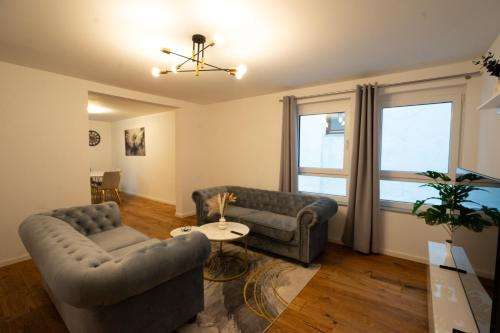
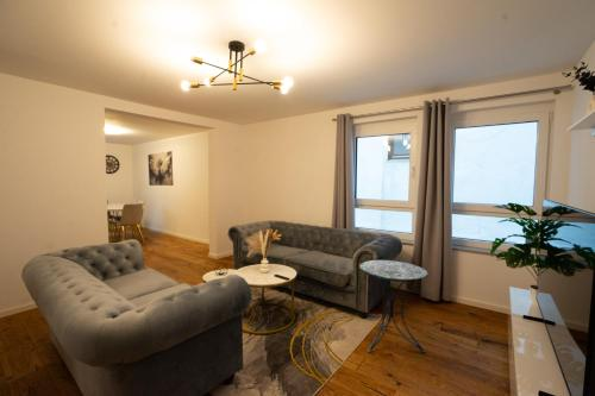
+ side table [358,259,430,353]
